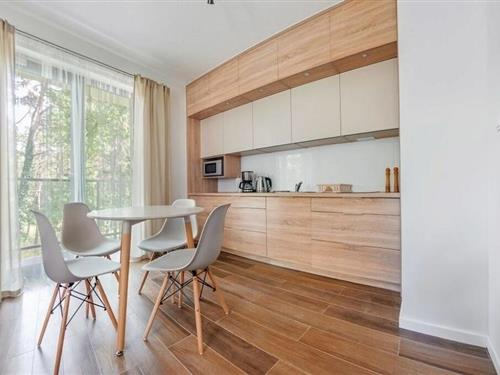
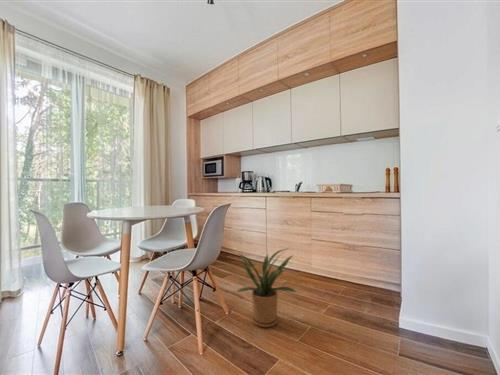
+ house plant [230,247,299,328]
